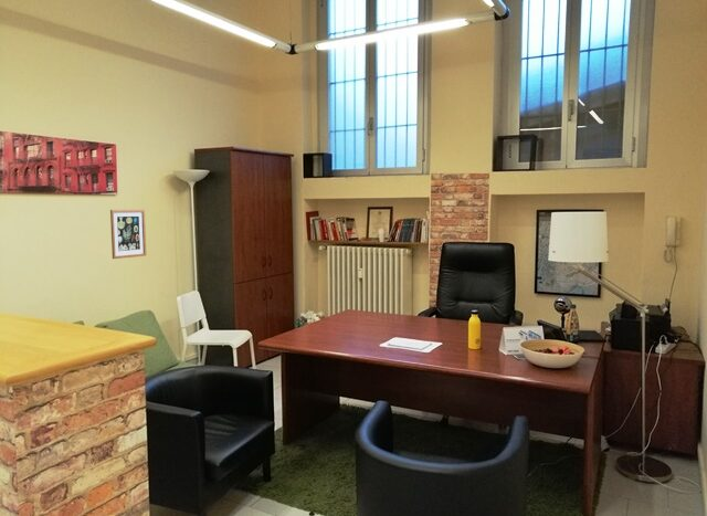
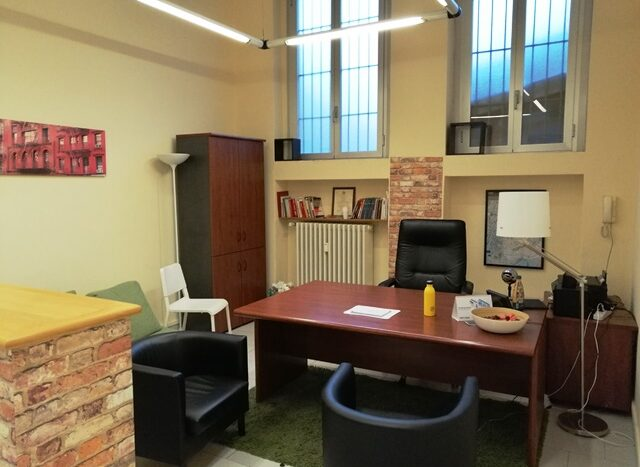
- wall art [109,209,147,260]
